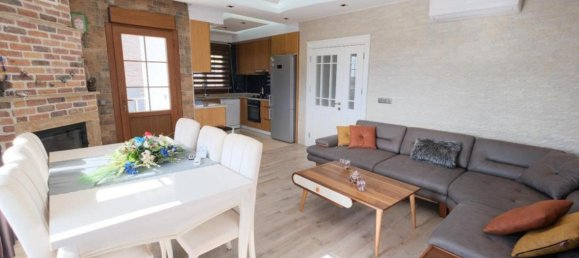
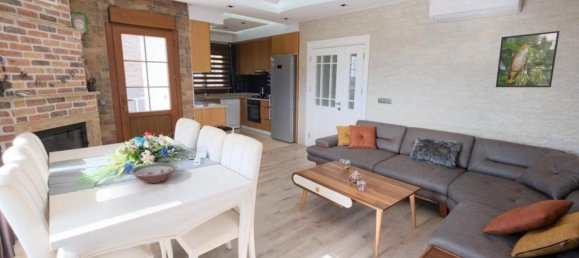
+ bowl [129,162,178,184]
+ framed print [495,30,560,88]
